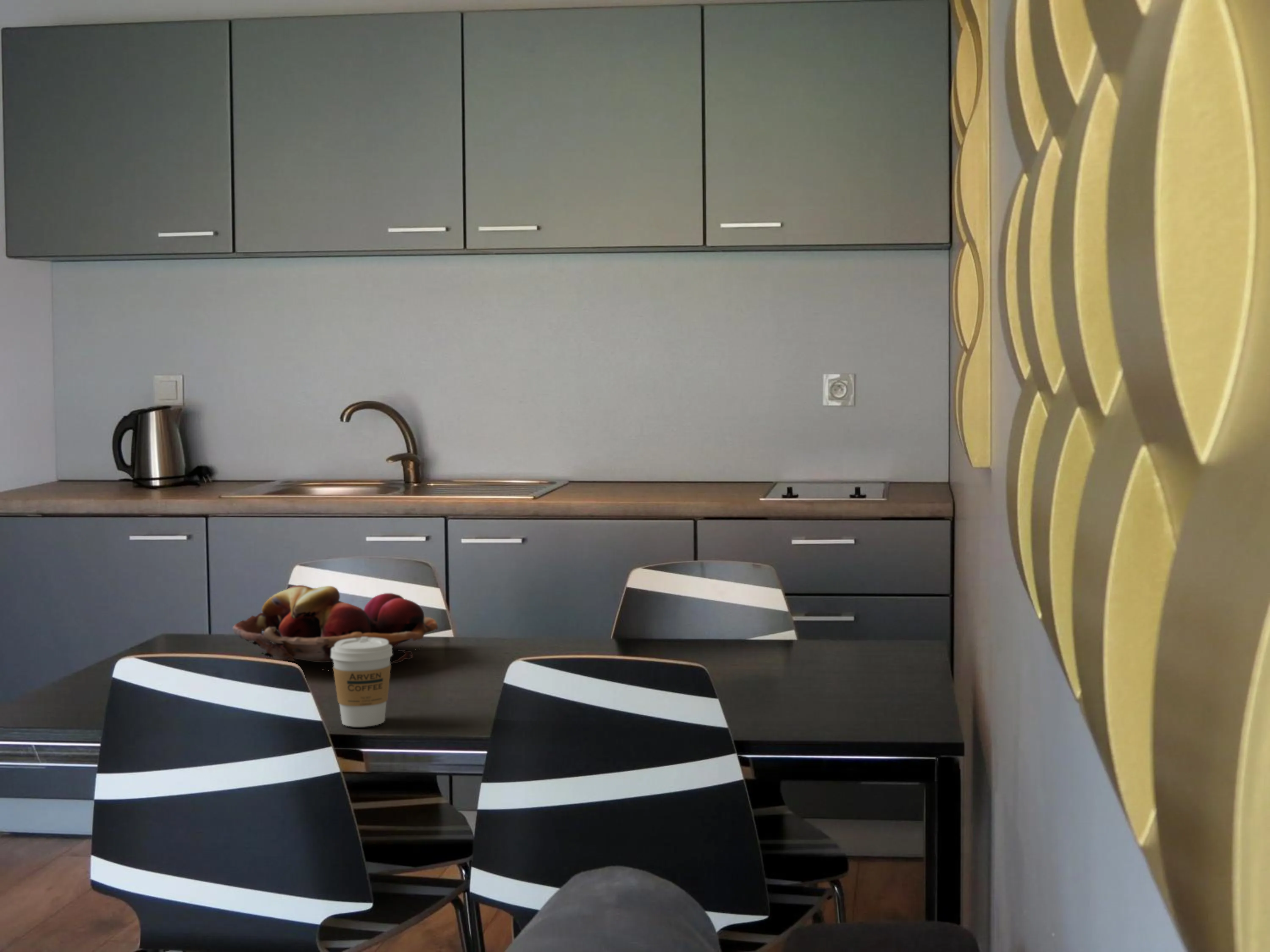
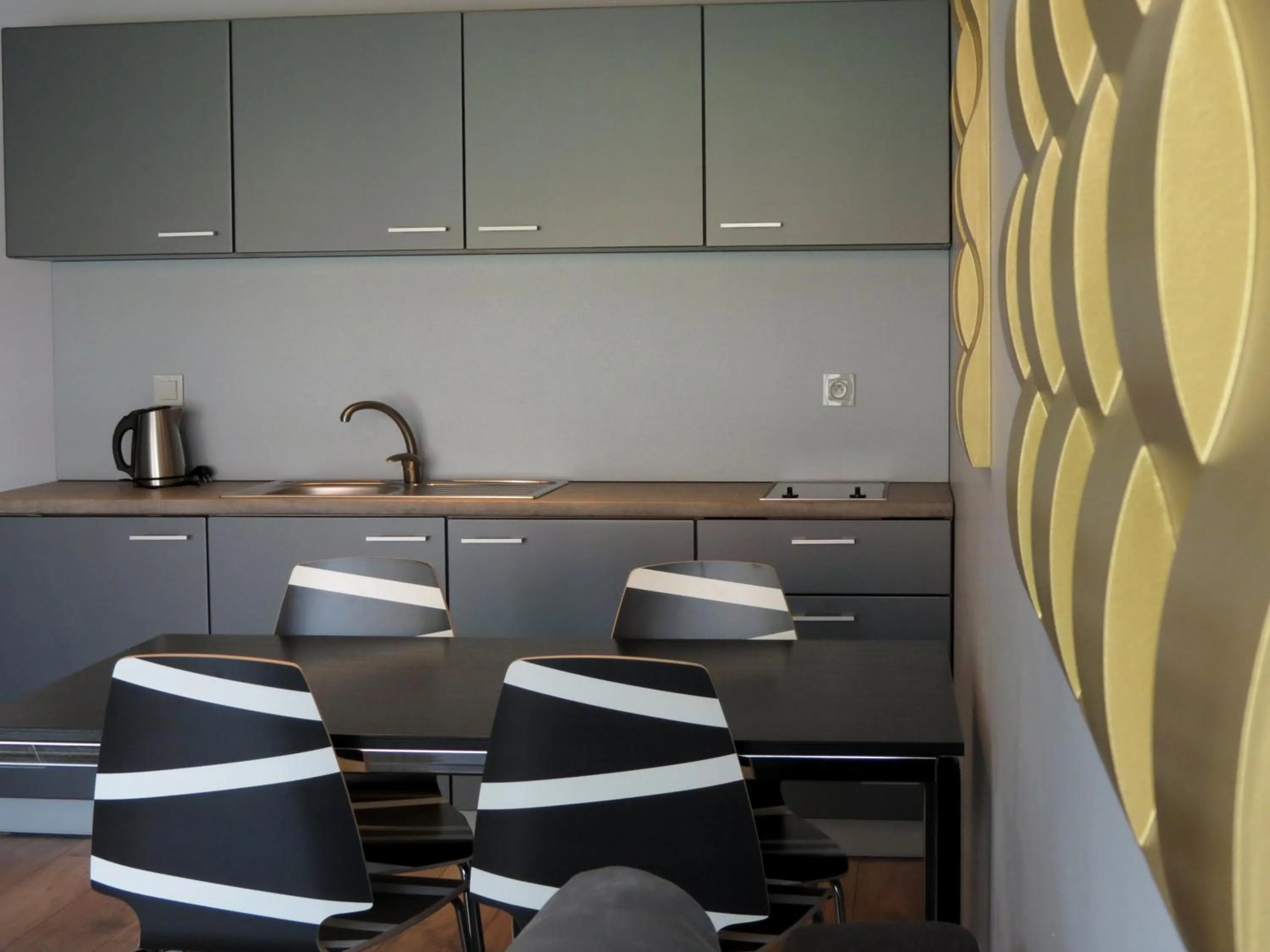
- coffee cup [331,637,393,727]
- fruit basket [232,585,438,671]
